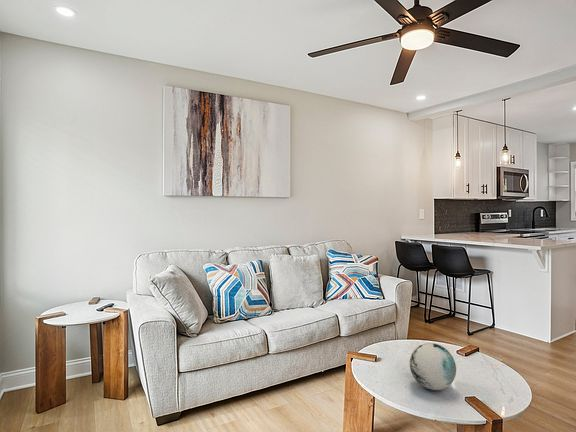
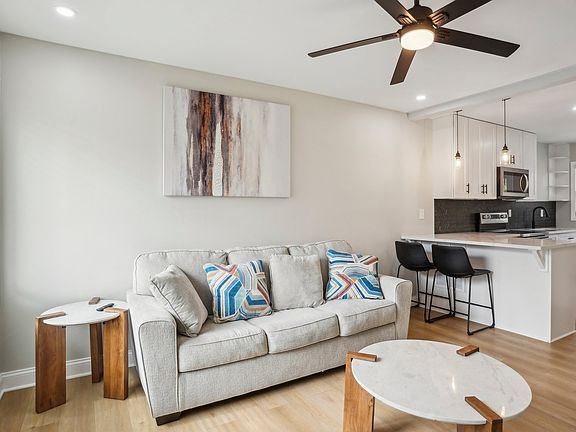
- decorative orb [409,342,457,391]
